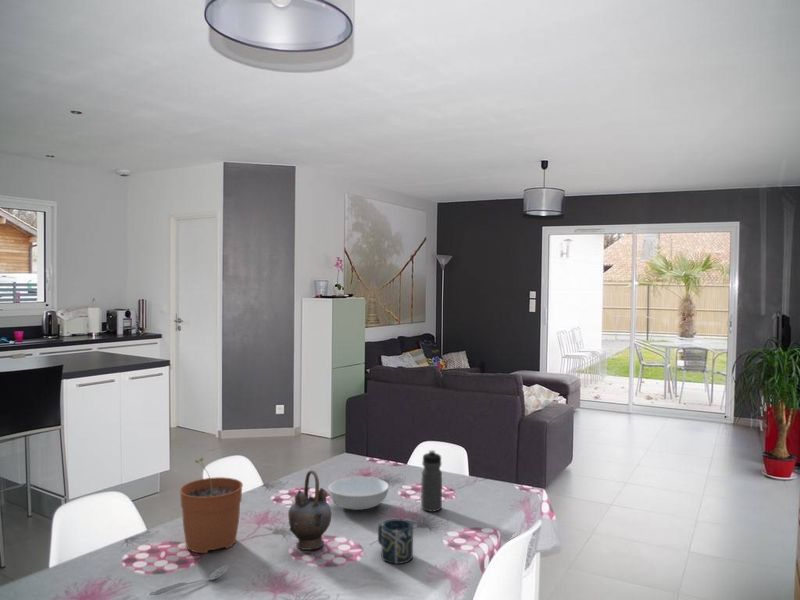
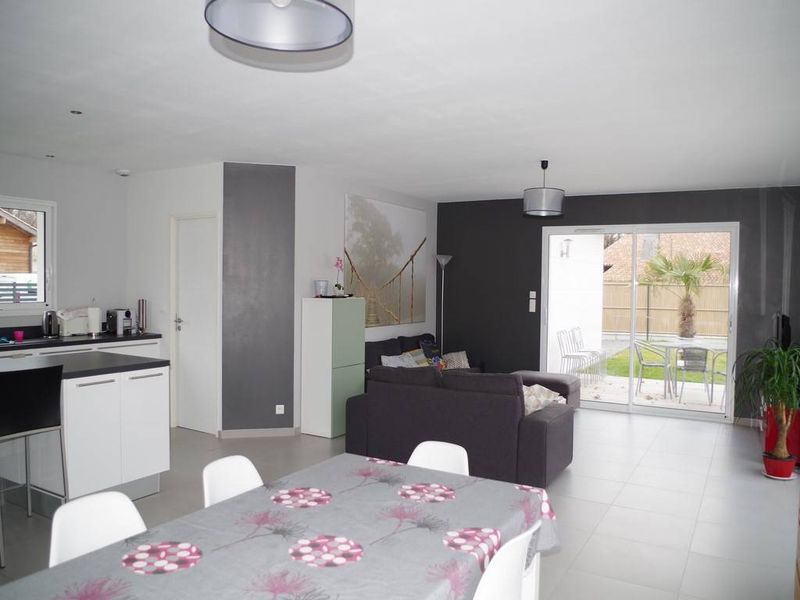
- water bottle [420,449,443,513]
- teapot [287,469,333,551]
- plant pot [179,456,244,554]
- cup [377,518,414,565]
- serving bowl [328,476,390,511]
- spoon [148,564,230,596]
